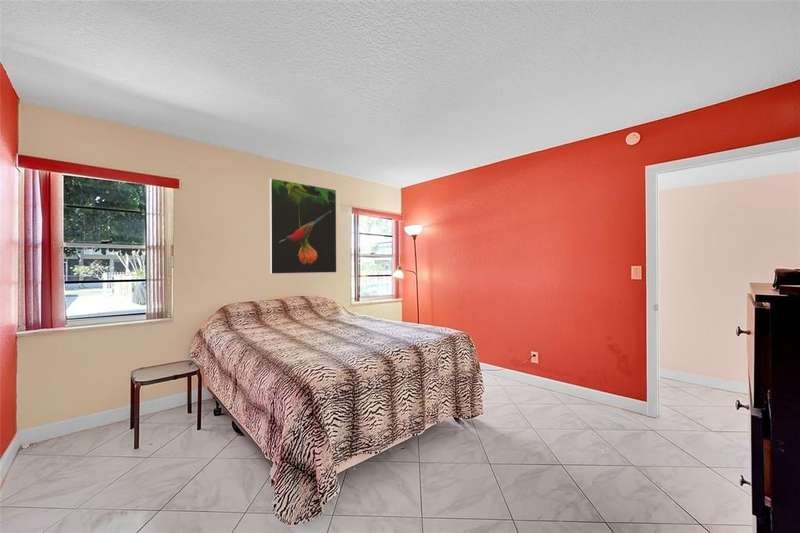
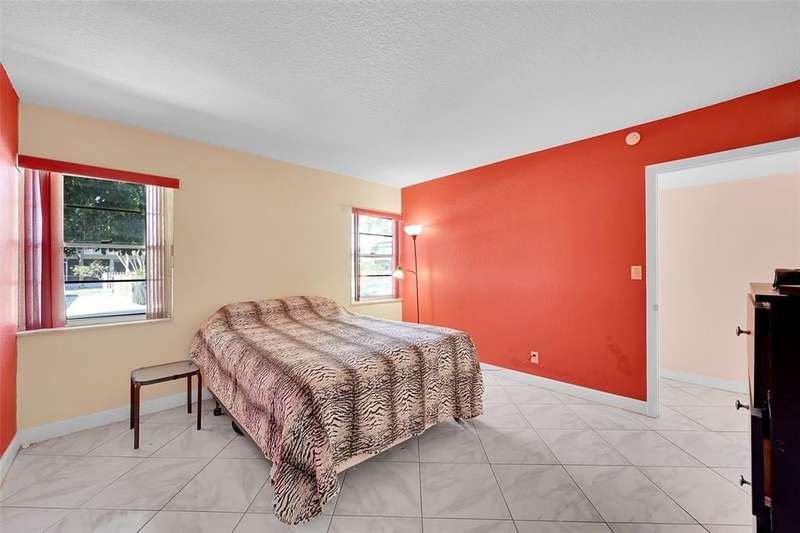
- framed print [269,177,338,275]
